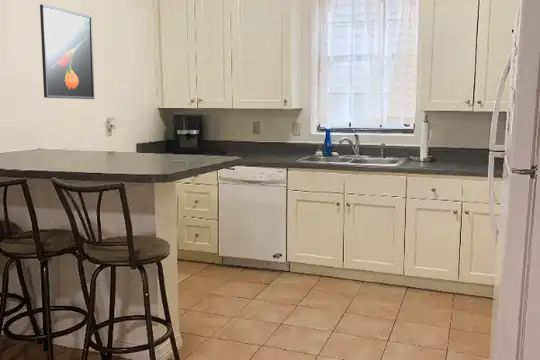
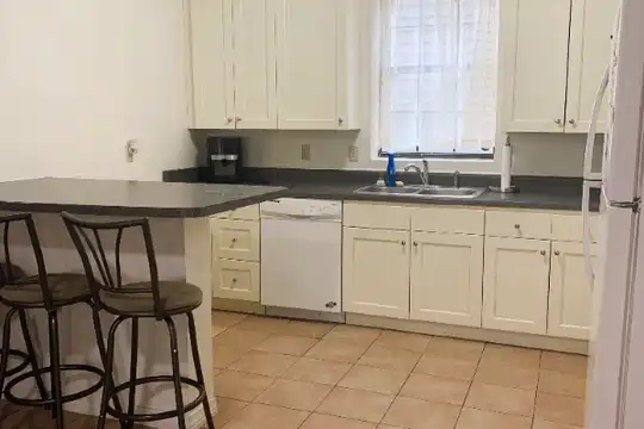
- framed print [39,3,96,100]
